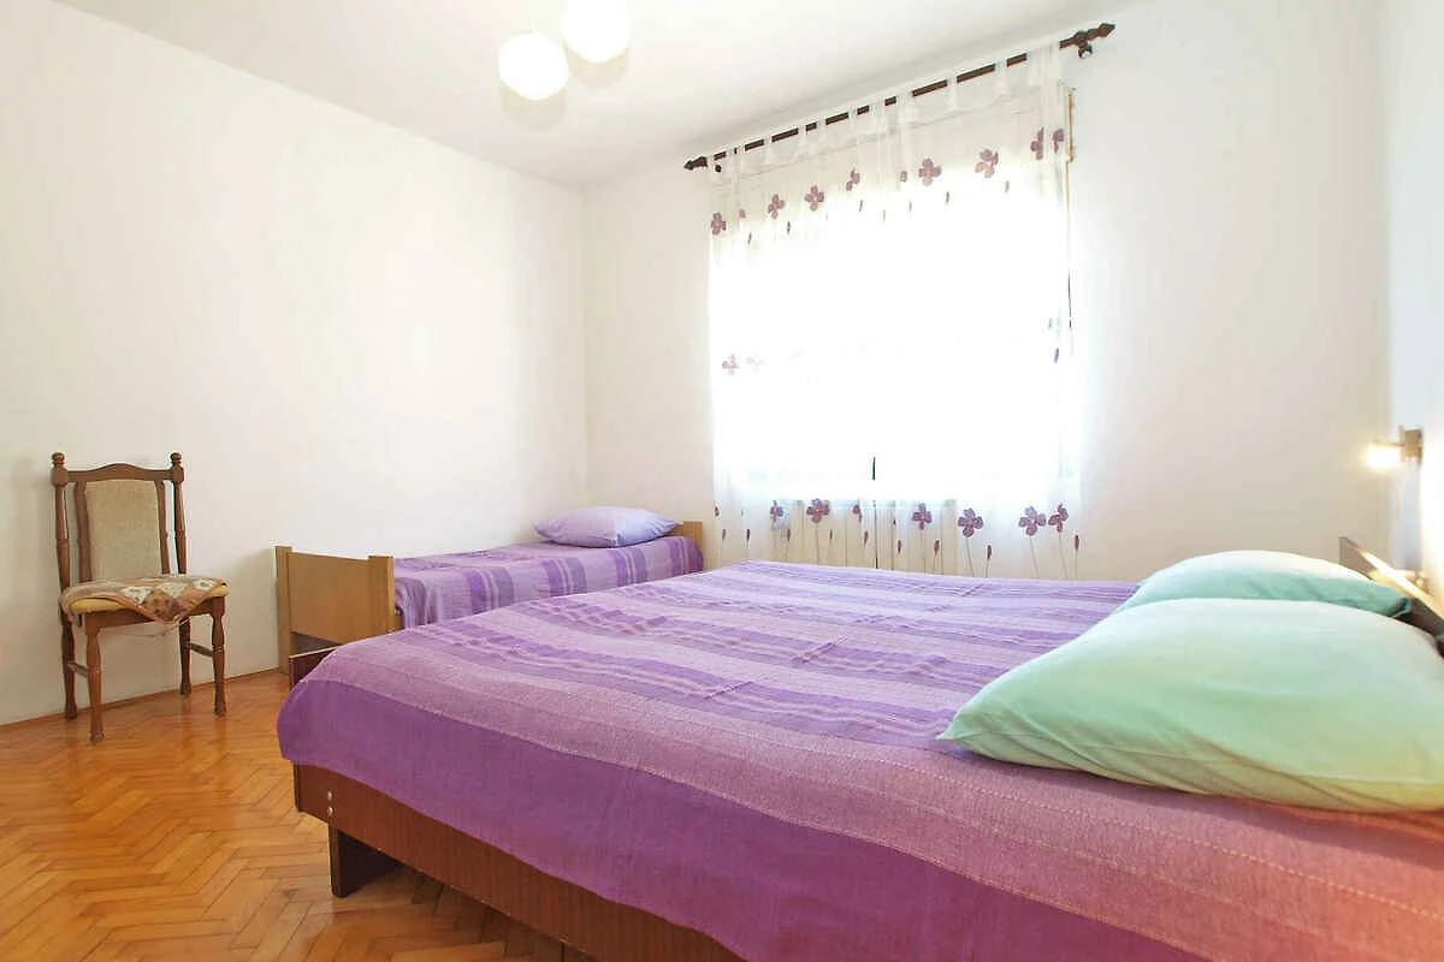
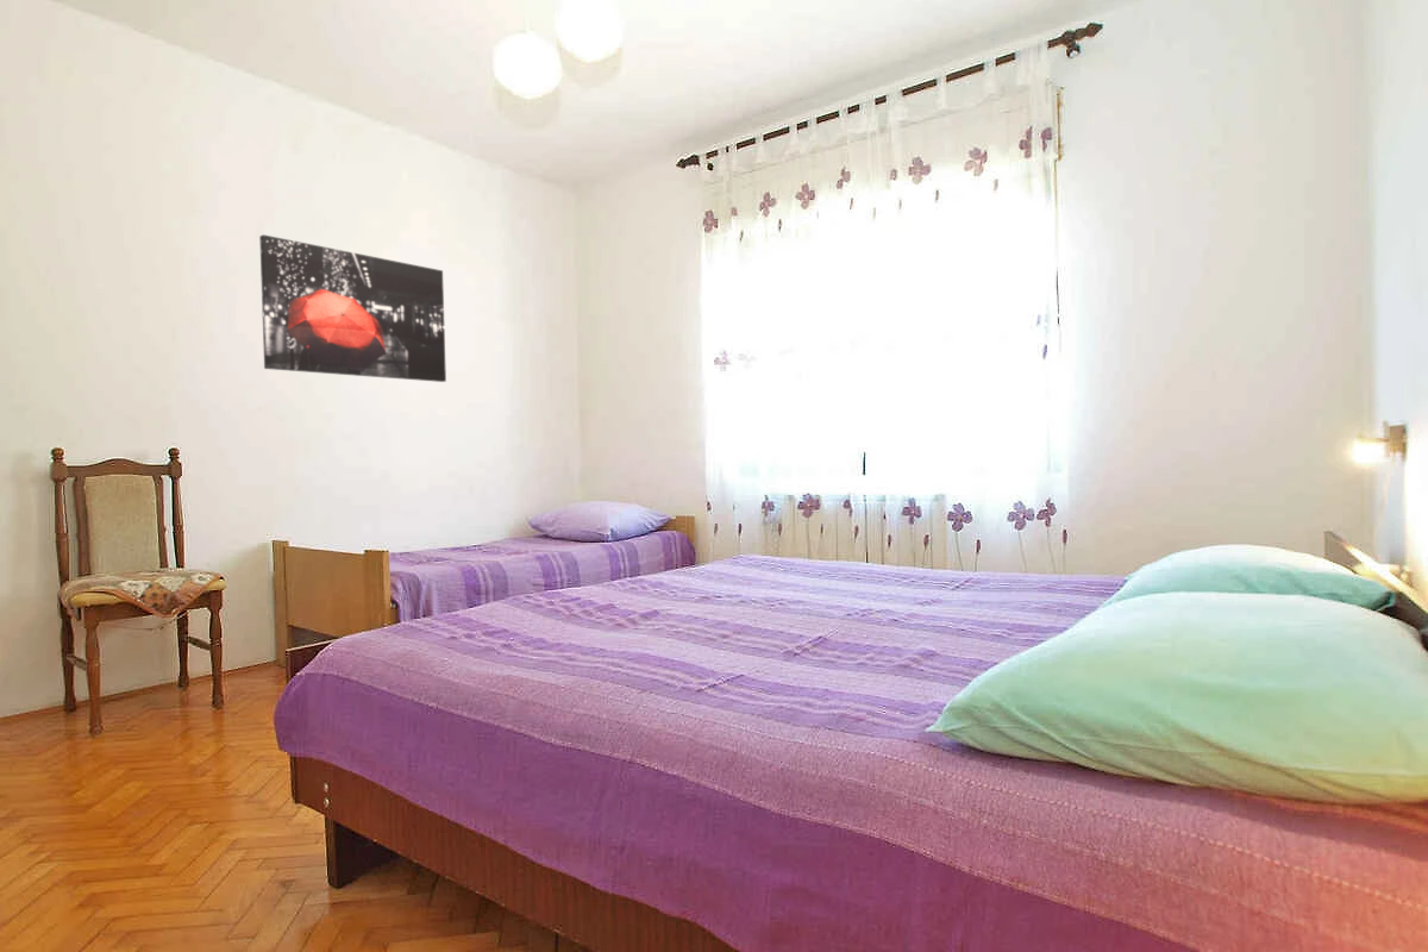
+ wall art [258,233,447,383]
